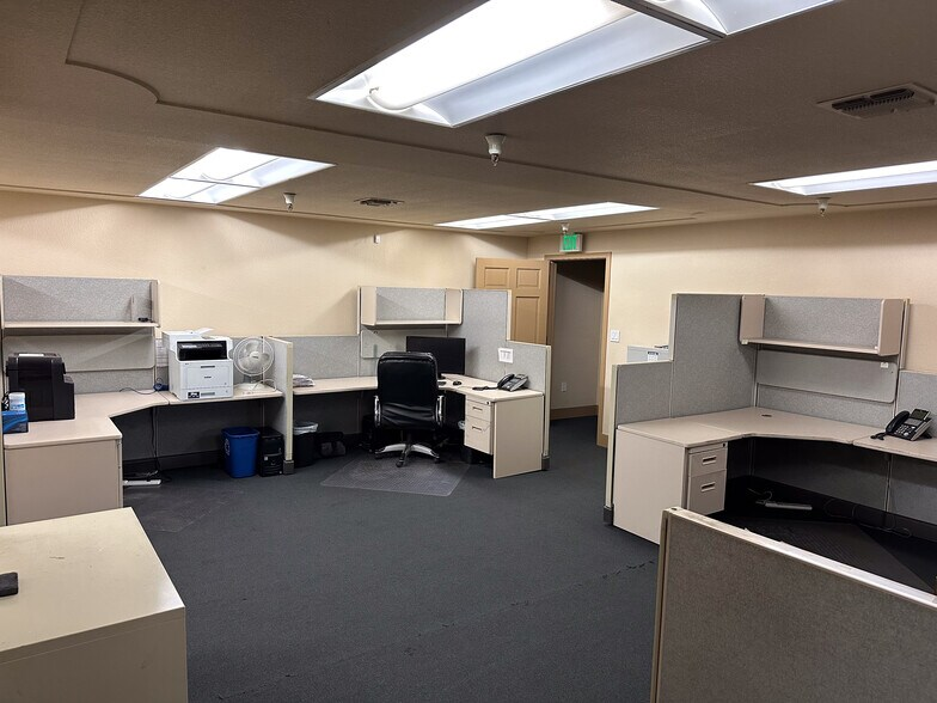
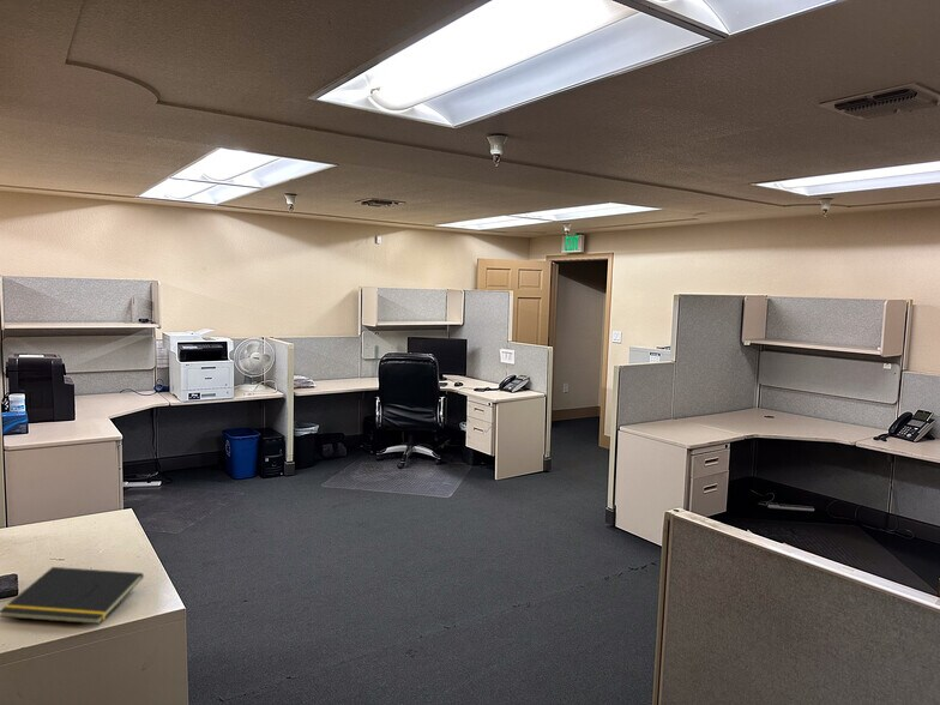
+ notepad [0,566,145,626]
